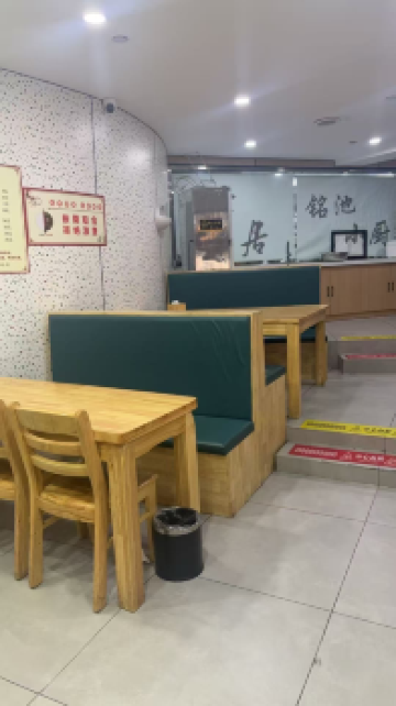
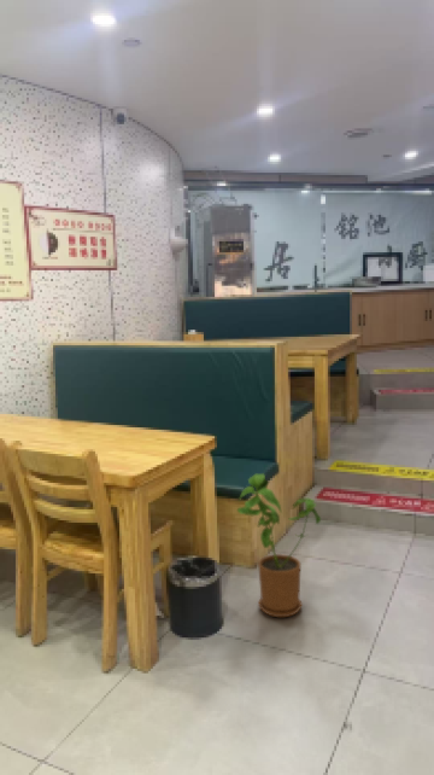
+ house plant [235,473,322,618]
